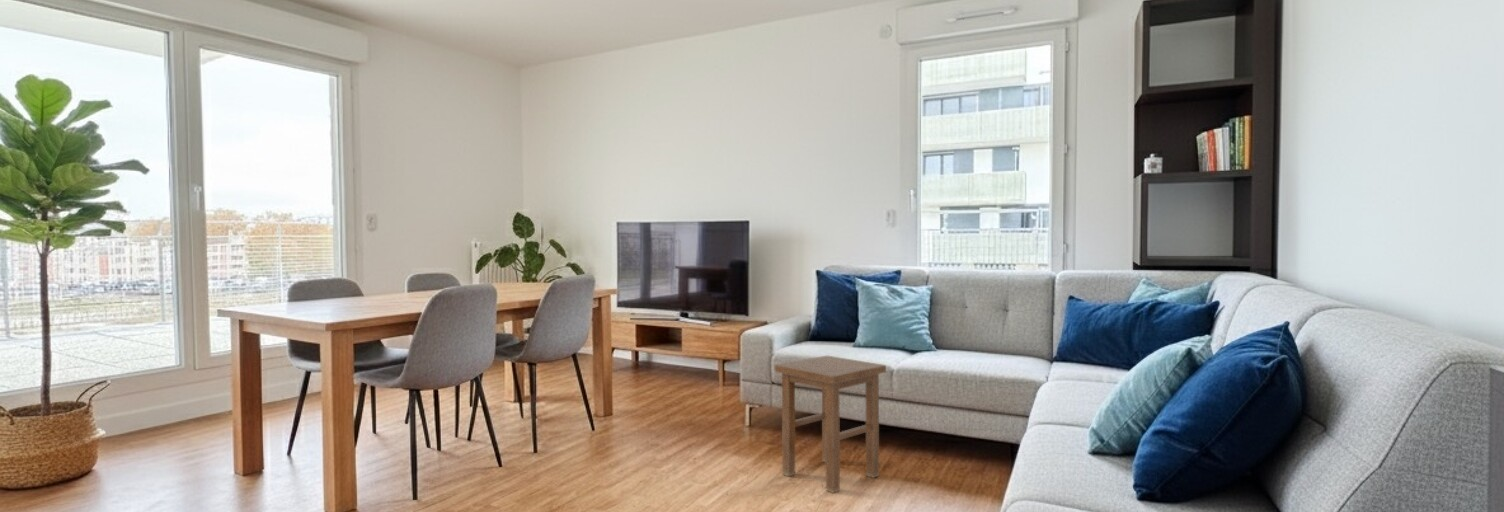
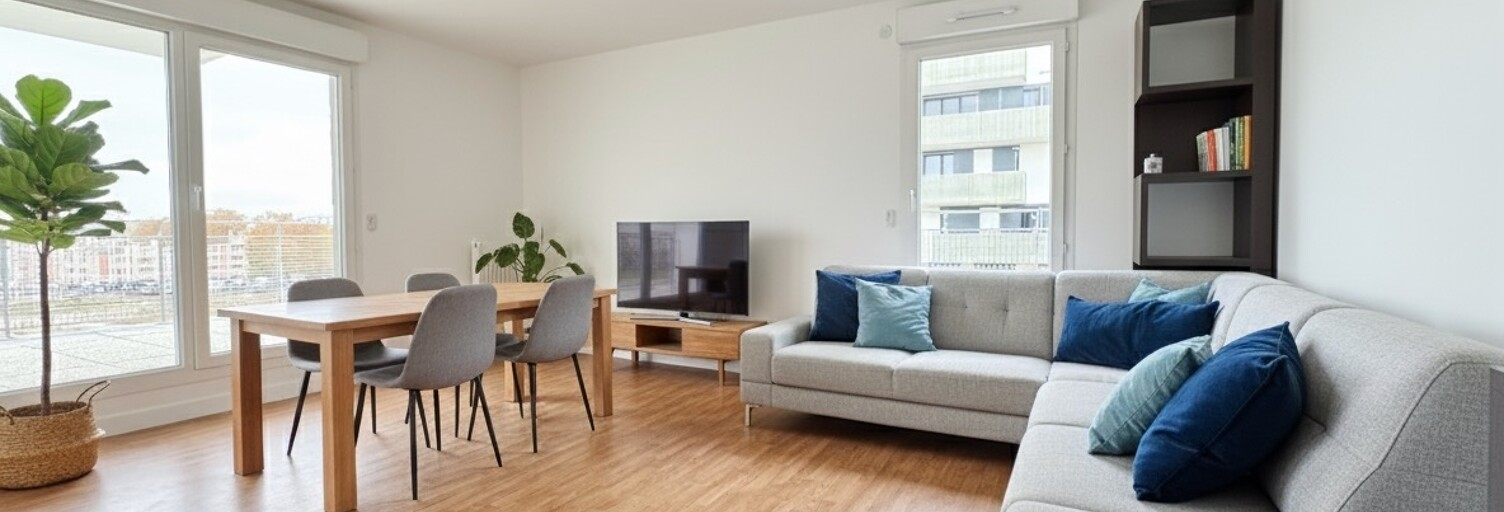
- stool [774,355,887,494]
